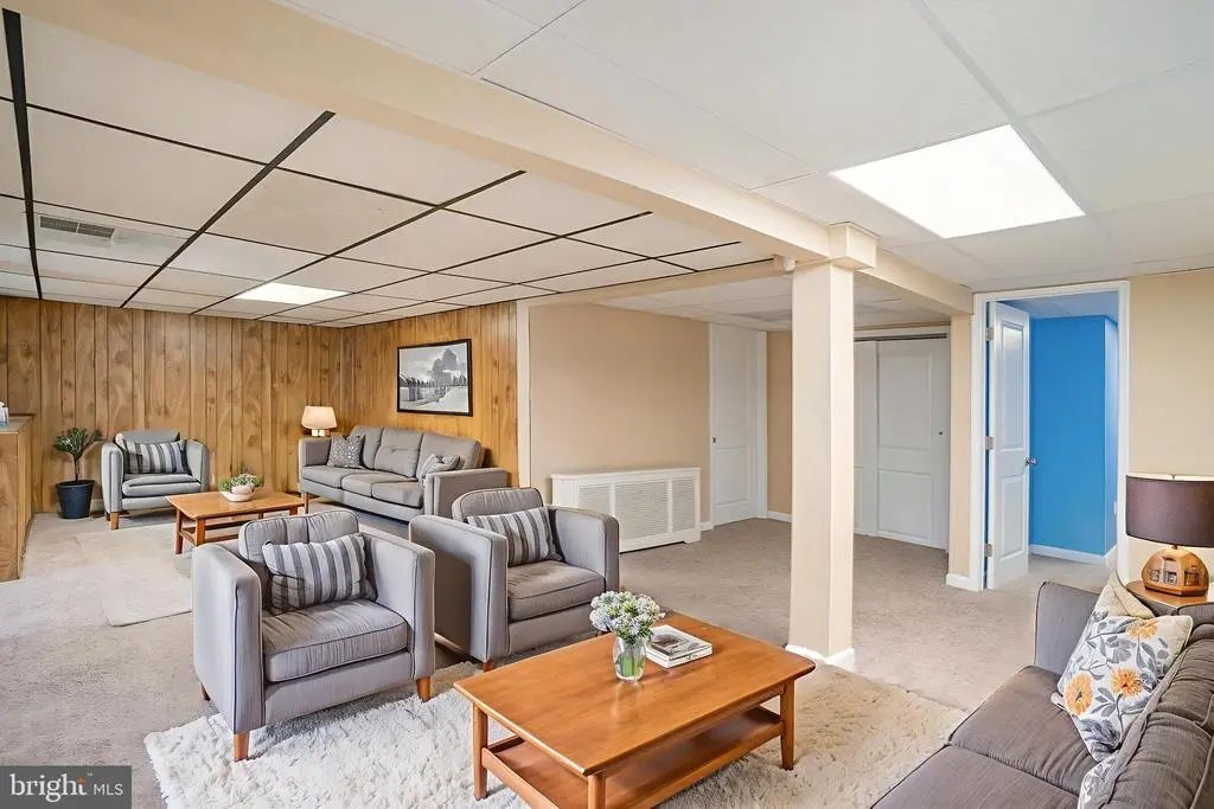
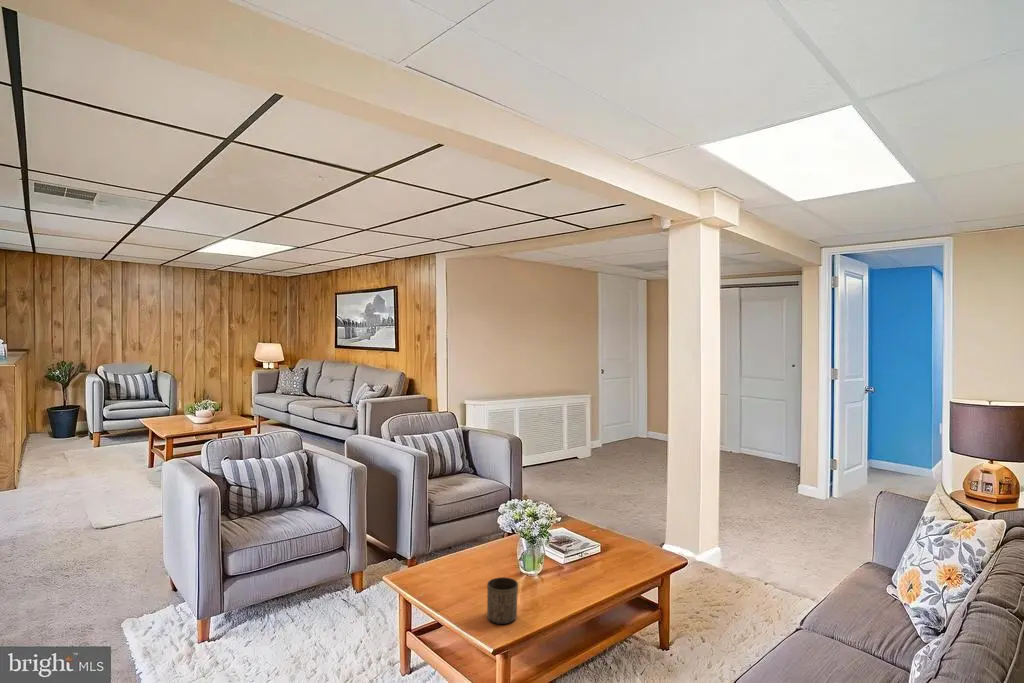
+ cup [486,576,519,625]
